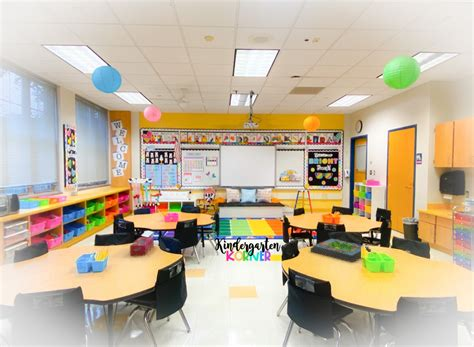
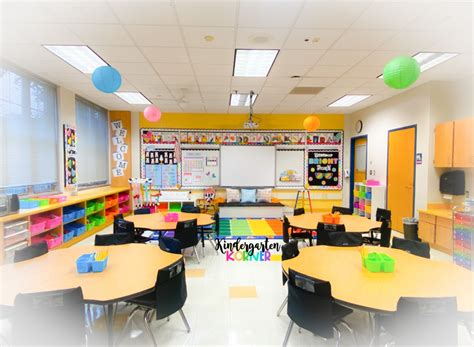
- tissue box [129,236,155,256]
- board game [309,238,372,264]
